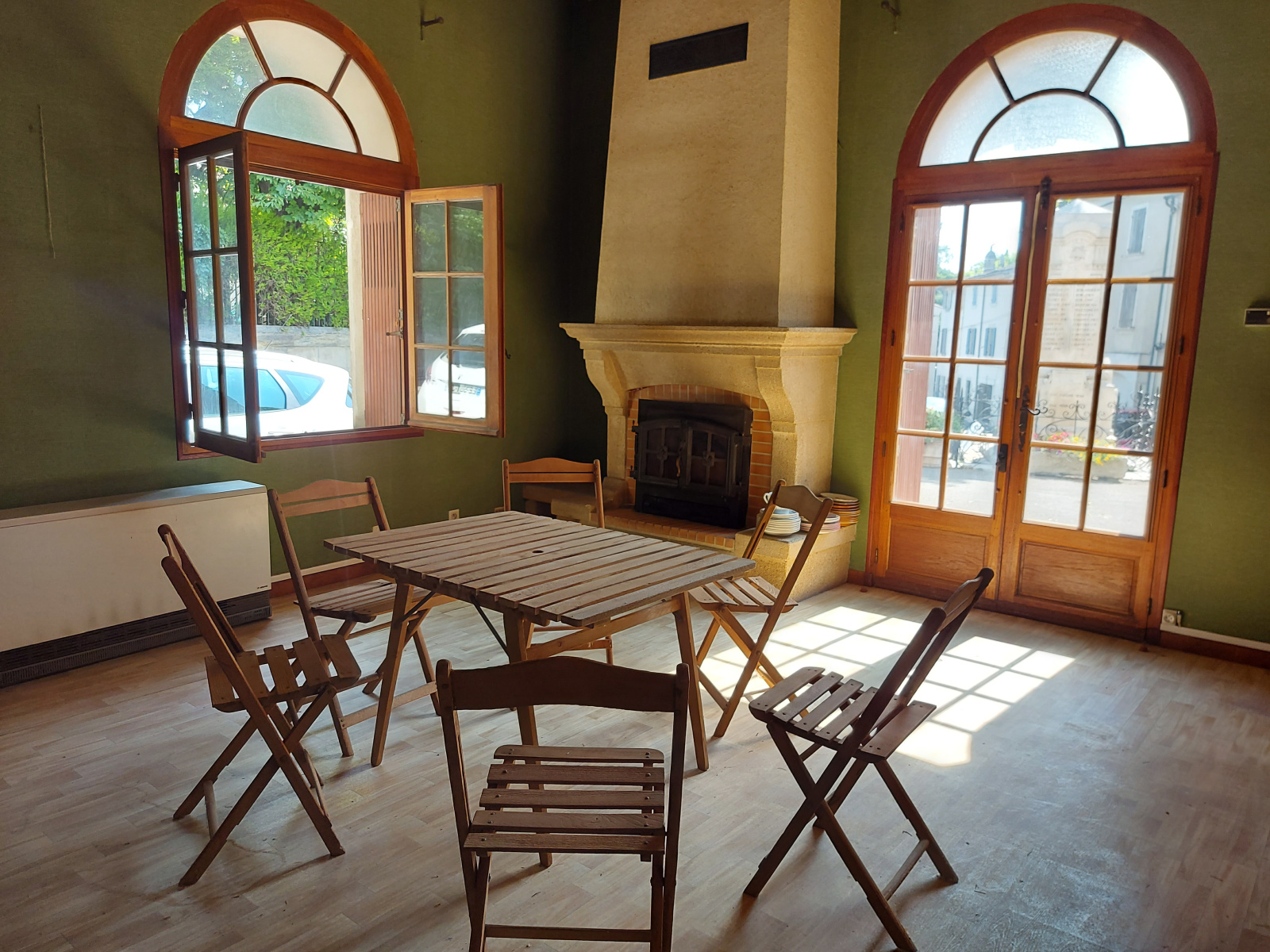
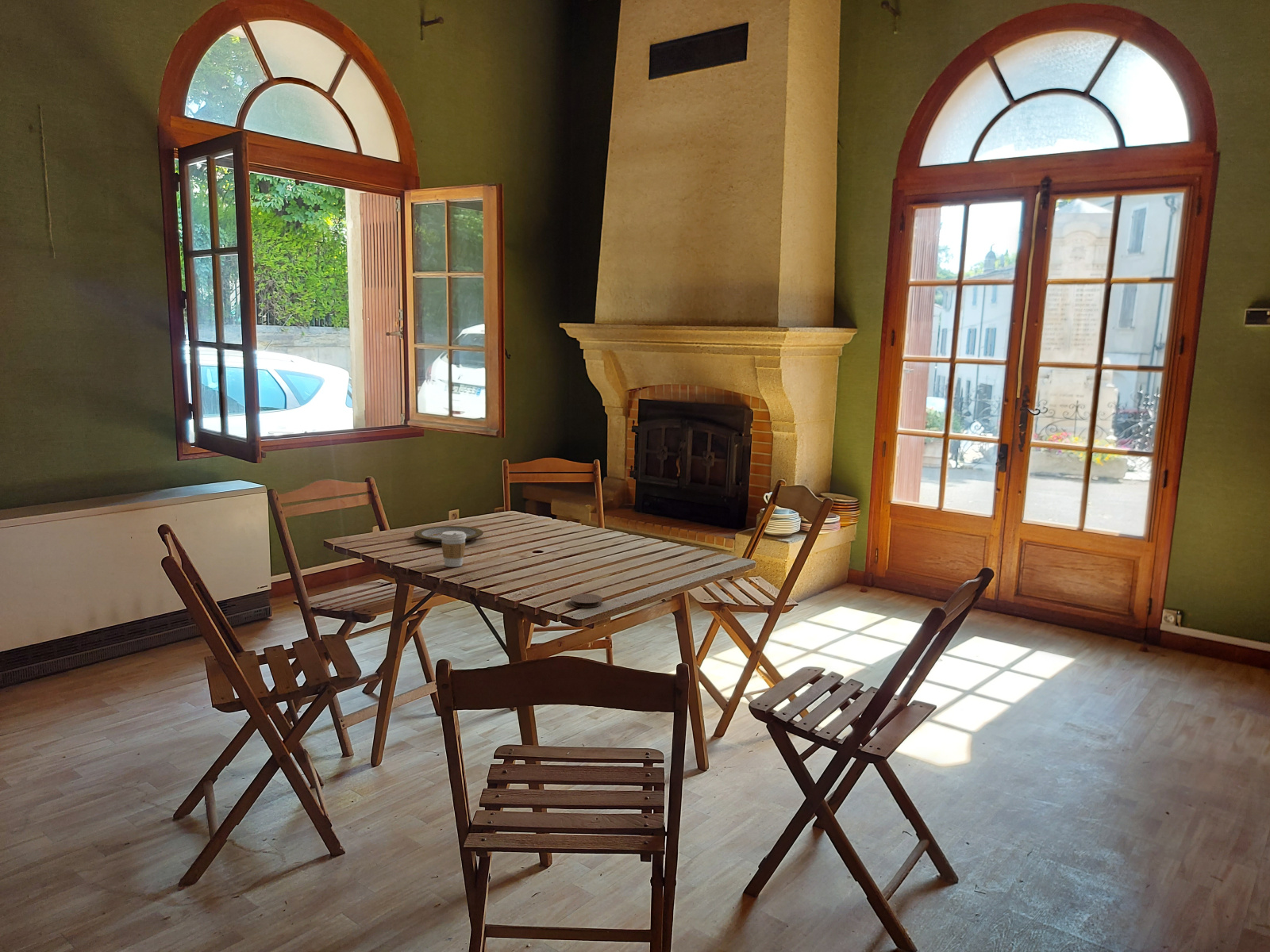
+ coffee cup [441,531,466,568]
+ coaster [569,593,603,608]
+ plate [414,525,484,543]
